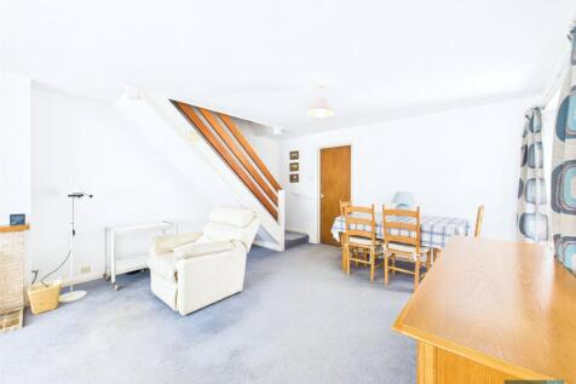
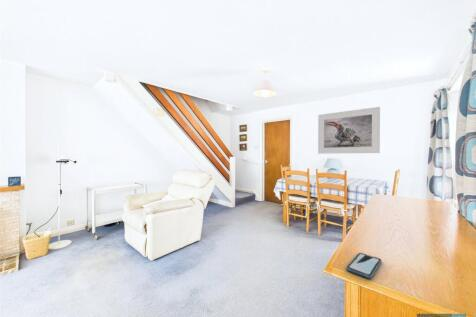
+ smartphone [345,252,383,279]
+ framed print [317,106,381,155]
